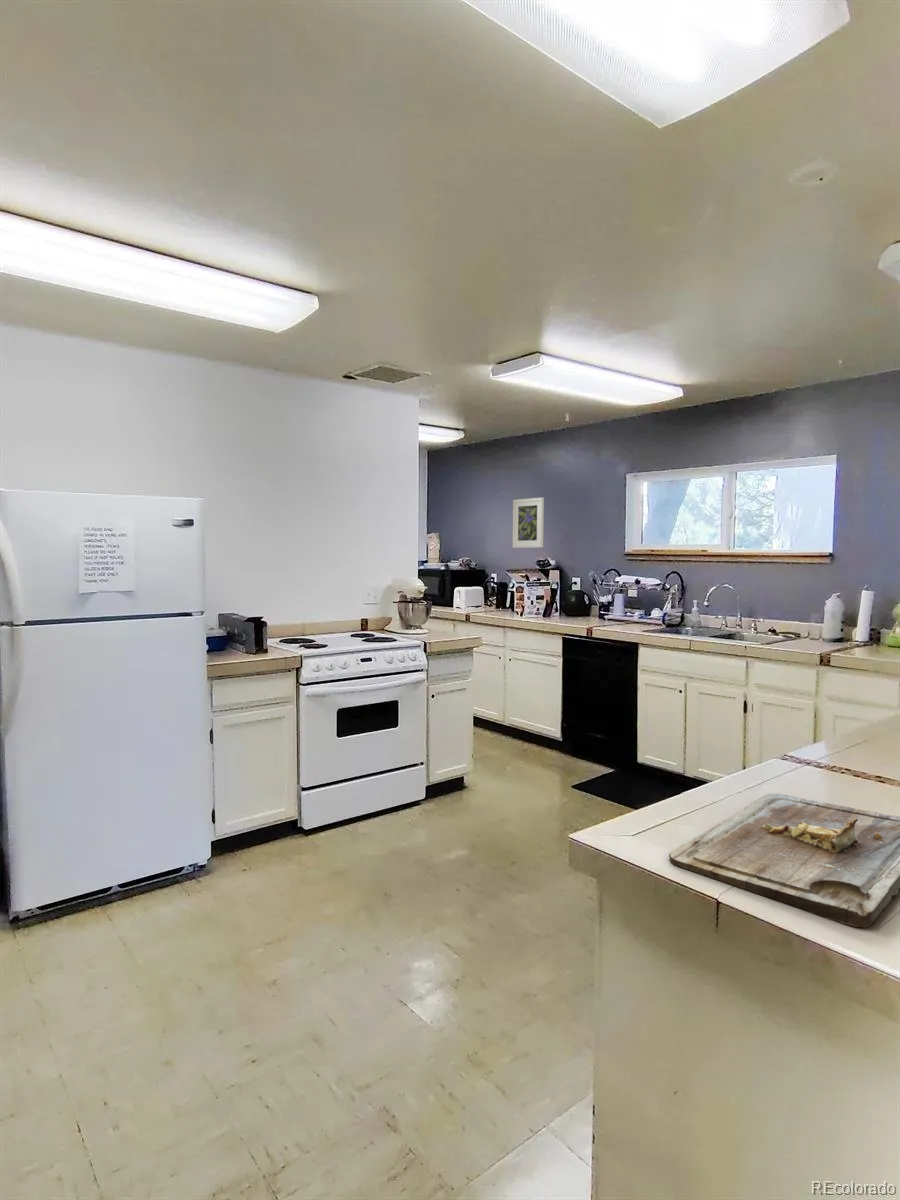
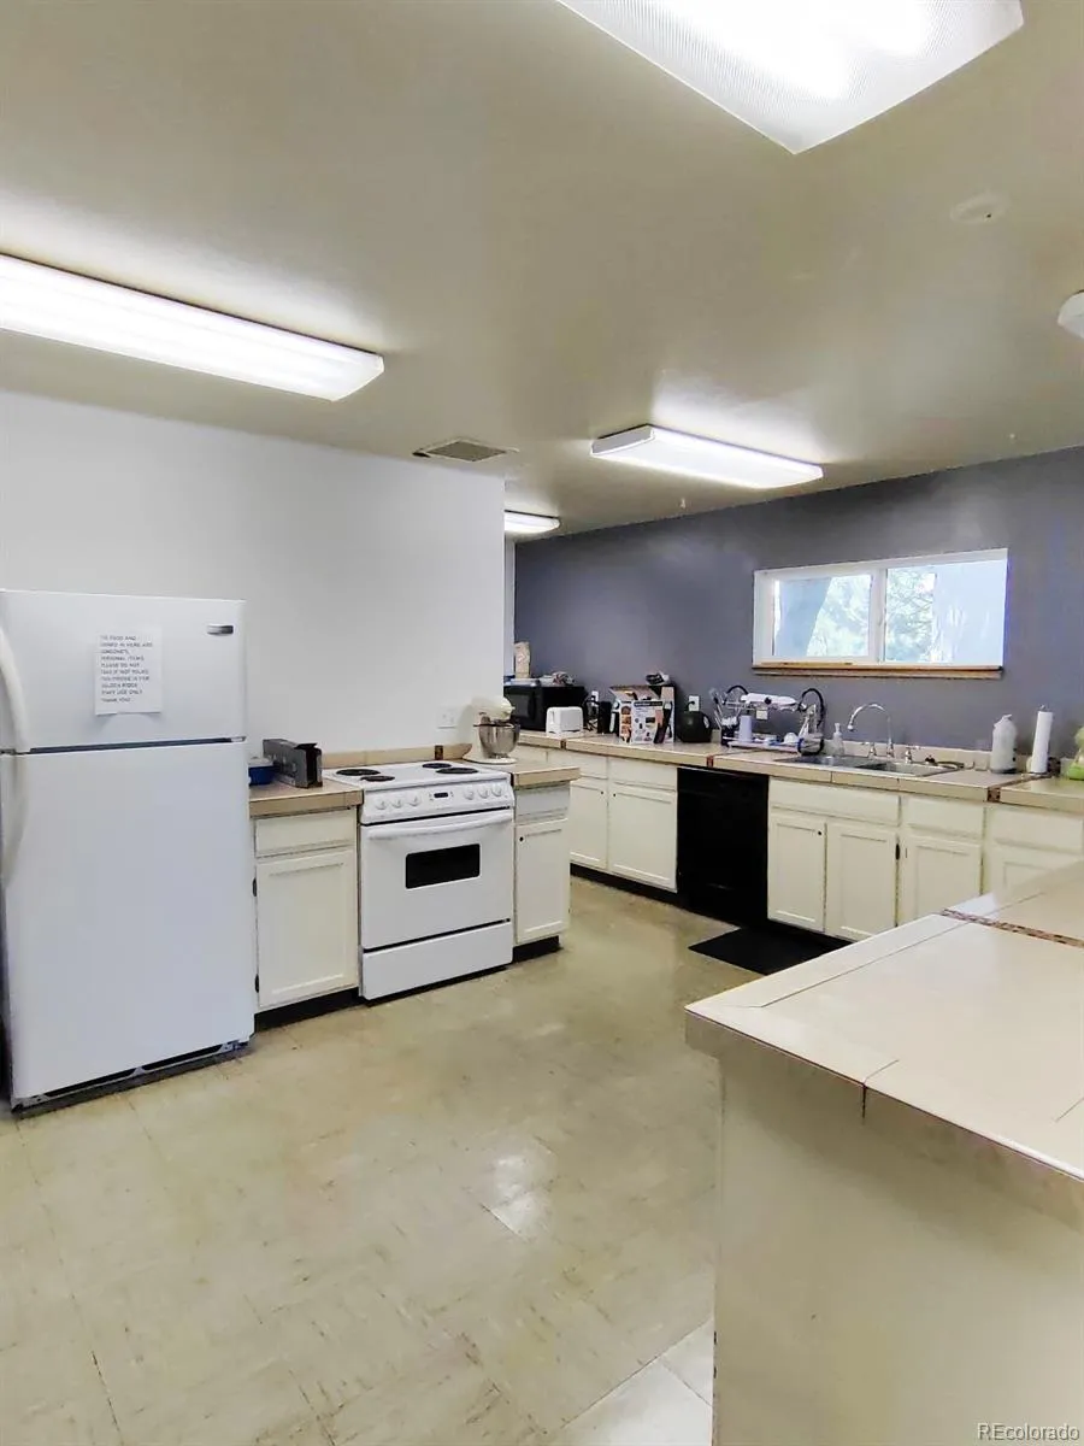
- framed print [512,497,545,549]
- cutting board [668,793,900,928]
